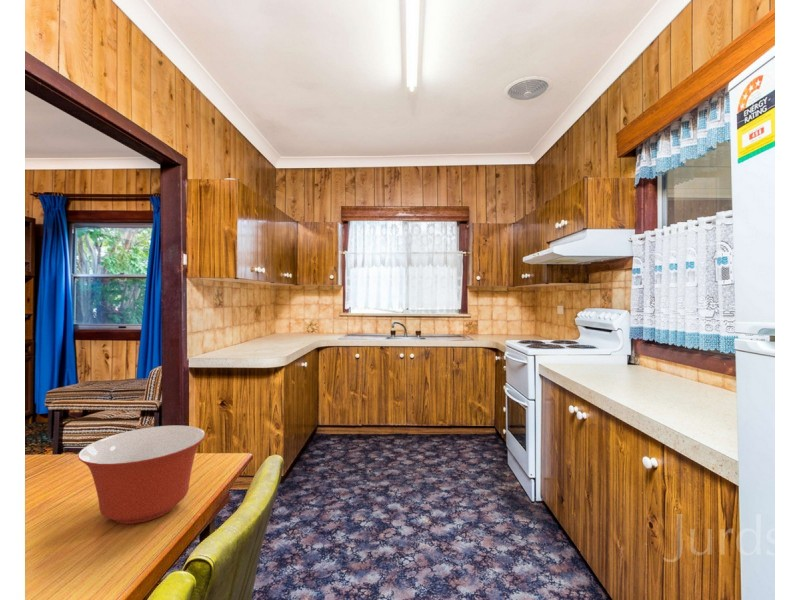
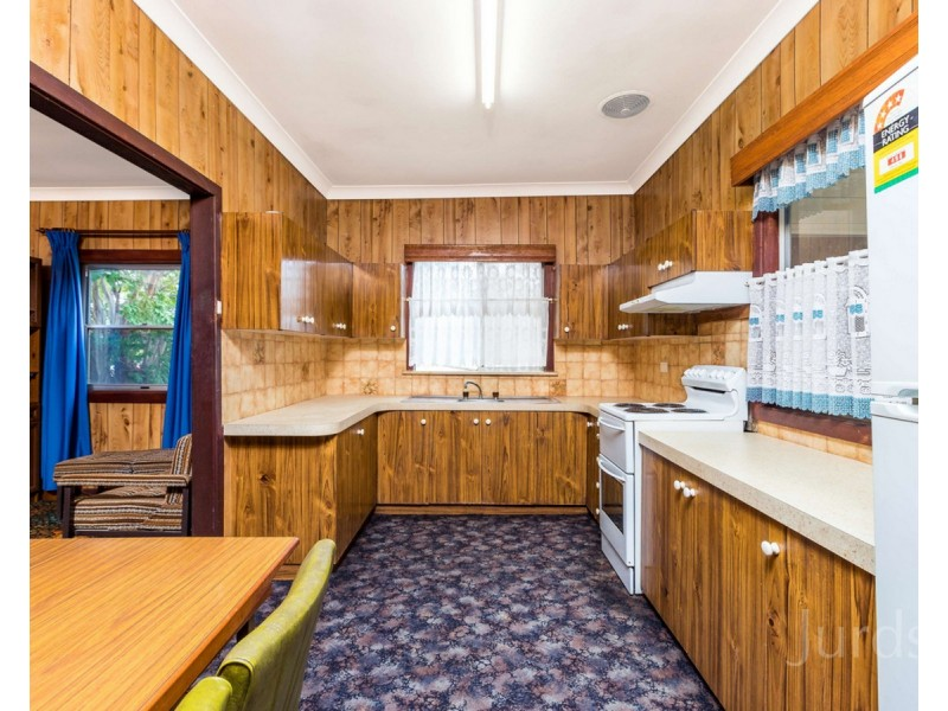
- mixing bowl [77,425,206,525]
